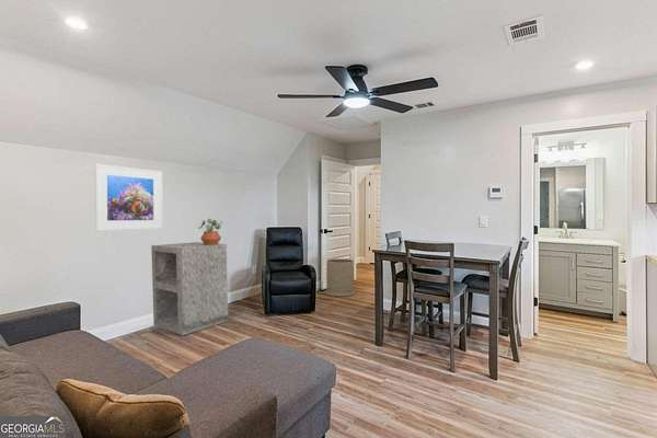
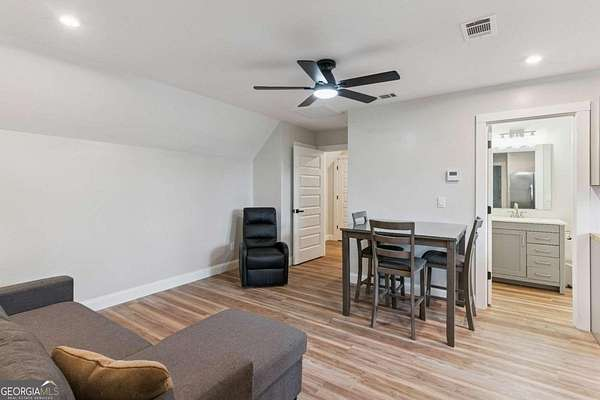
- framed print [94,163,163,232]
- shelving unit [150,241,229,336]
- potted plant [197,218,223,245]
- trash can [324,257,357,298]
